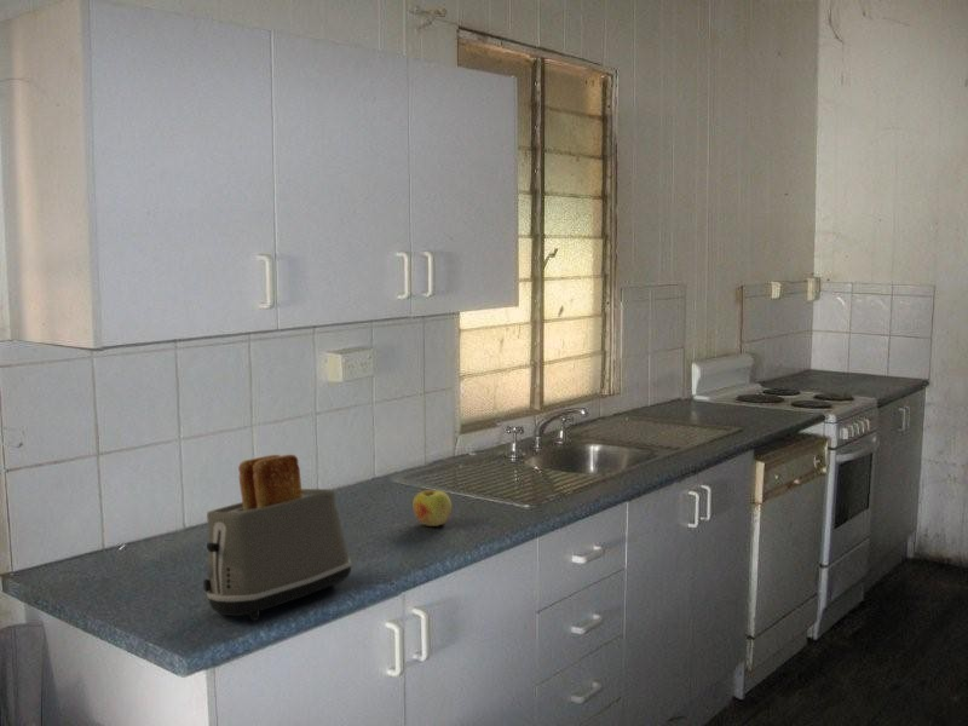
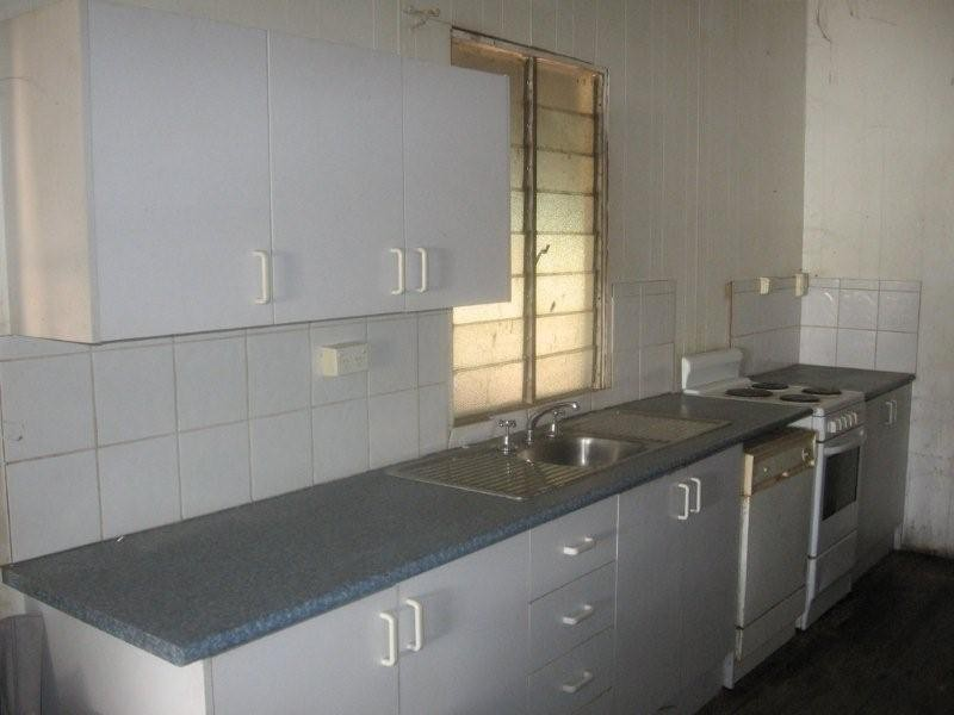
- apple [411,489,453,528]
- toaster [202,454,353,622]
